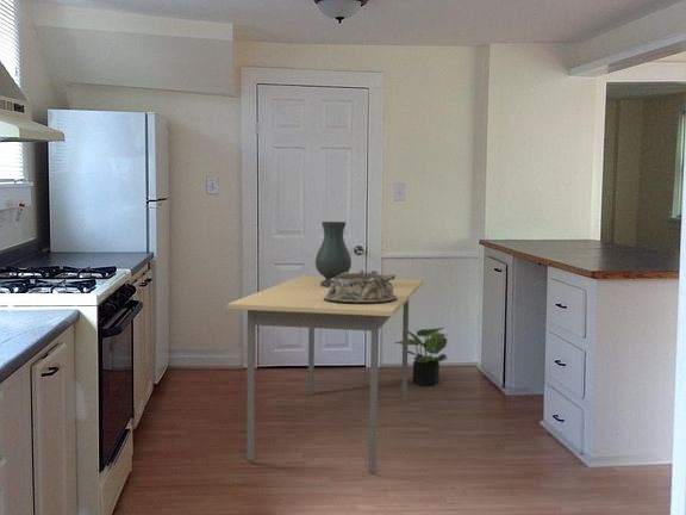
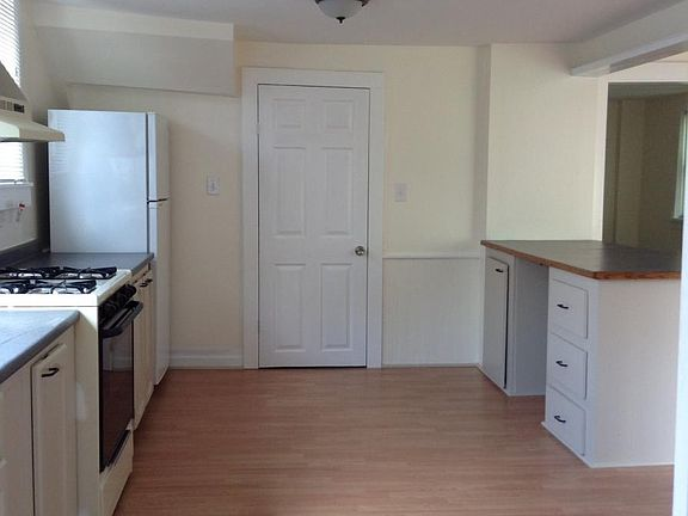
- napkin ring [324,268,397,304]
- potted plant [393,325,448,387]
- vase [314,221,353,287]
- dining table [226,274,424,472]
